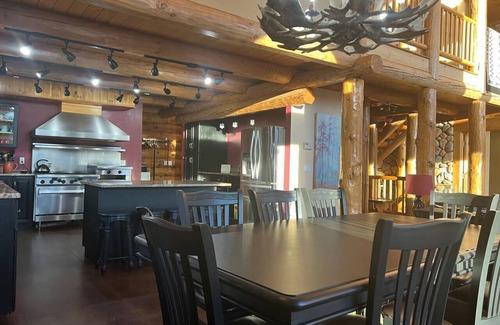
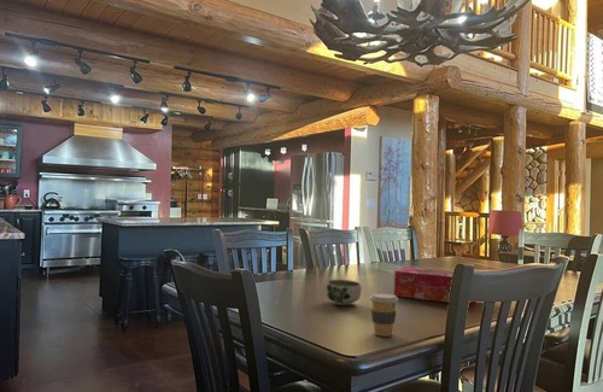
+ coffee cup [368,292,399,338]
+ bowl [324,279,363,306]
+ tissue box [393,267,473,305]
